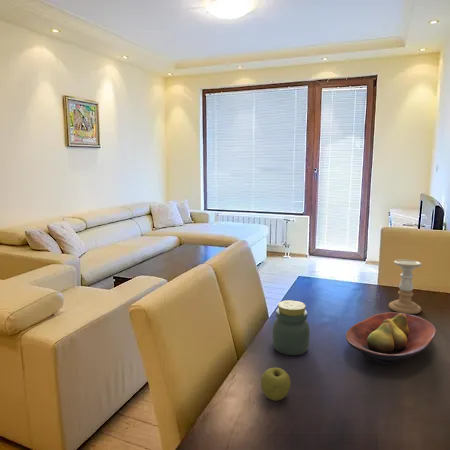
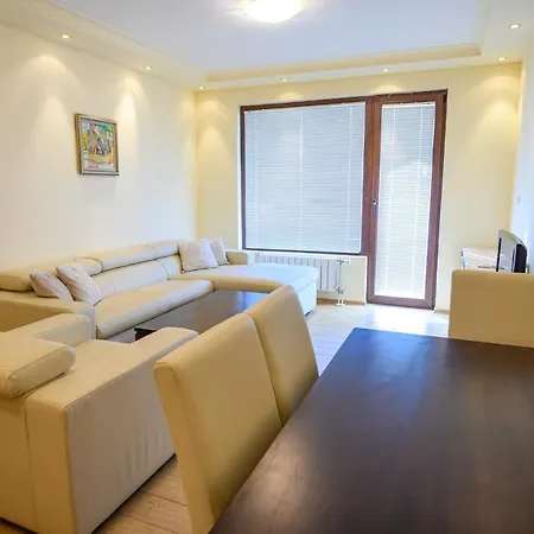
- fruit bowl [345,311,437,366]
- candle holder [388,258,423,315]
- apple [260,367,292,402]
- jar [272,299,311,356]
